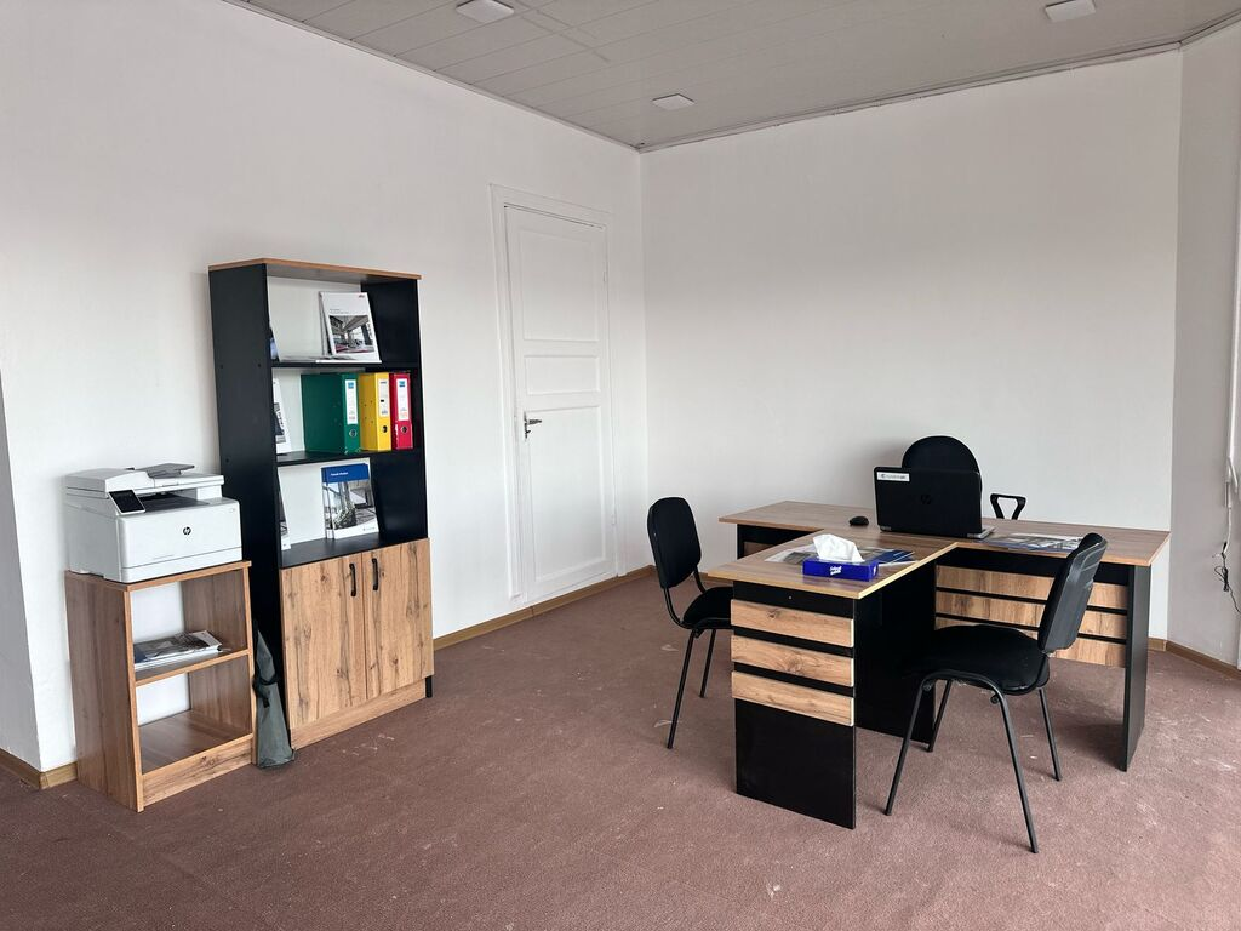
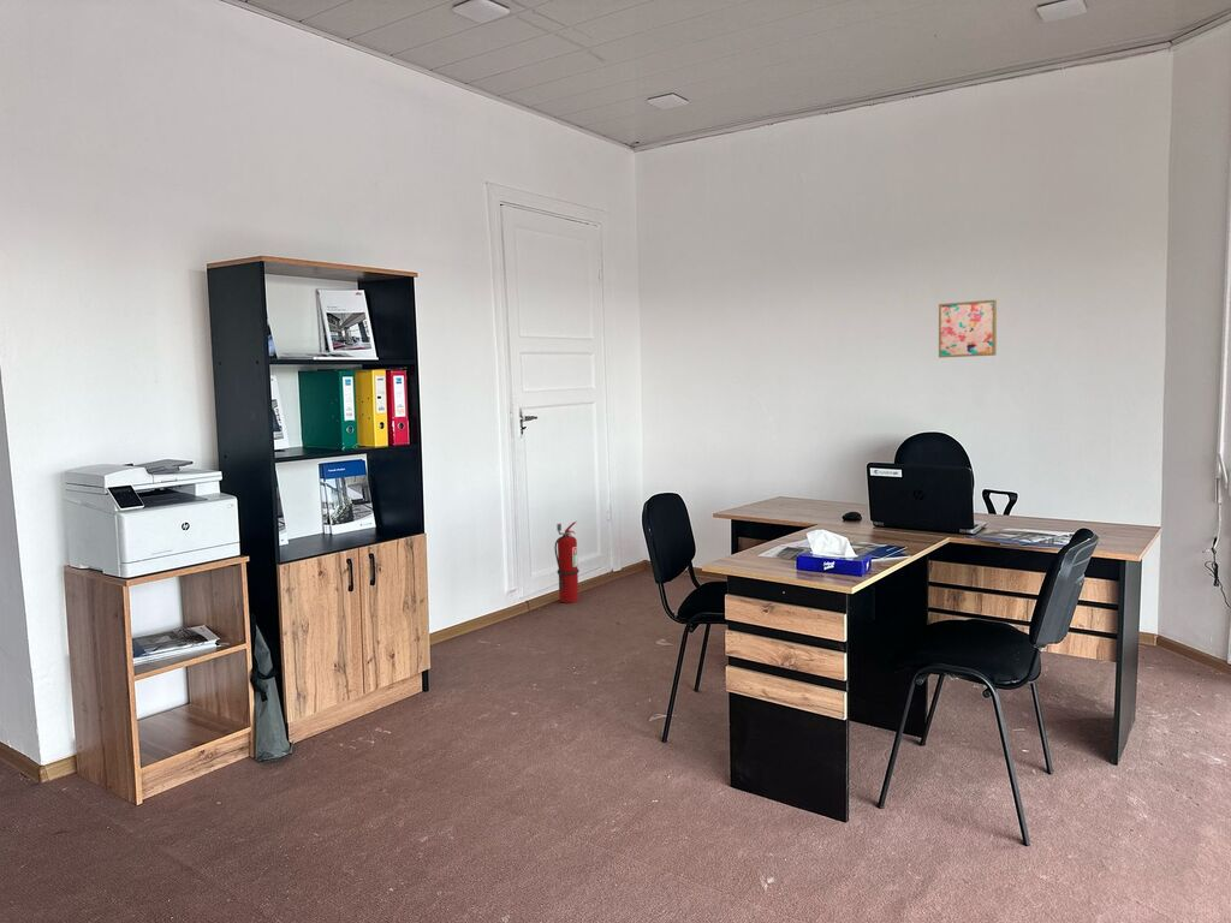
+ fire extinguisher [553,520,581,605]
+ wall art [938,299,998,358]
